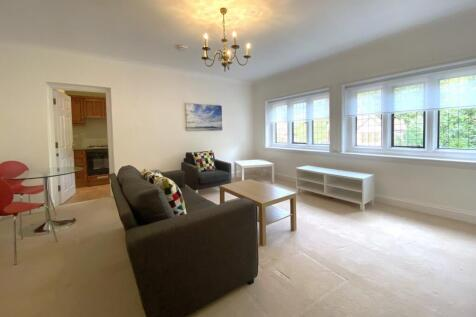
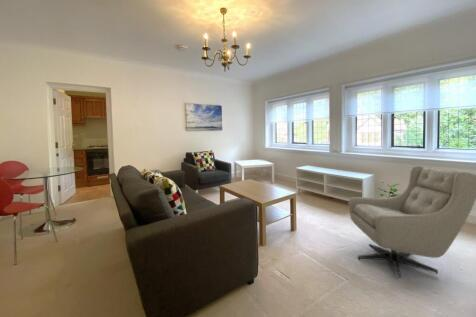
+ potted plant [377,181,401,198]
+ armchair [347,165,476,279]
